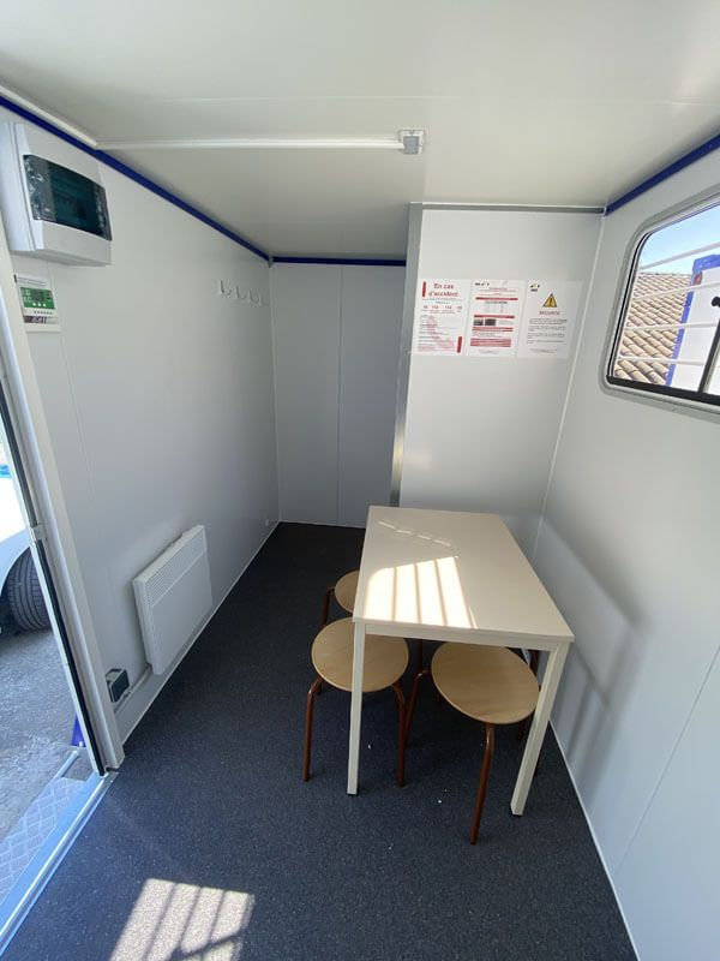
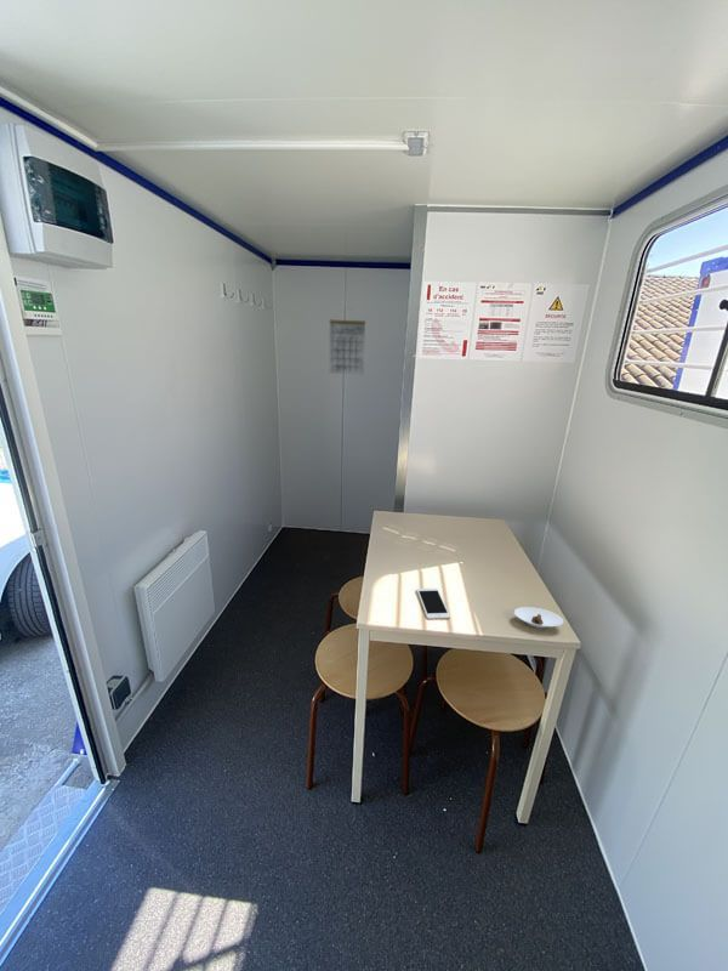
+ cell phone [416,587,451,620]
+ calendar [329,307,366,376]
+ saucer [513,606,564,629]
